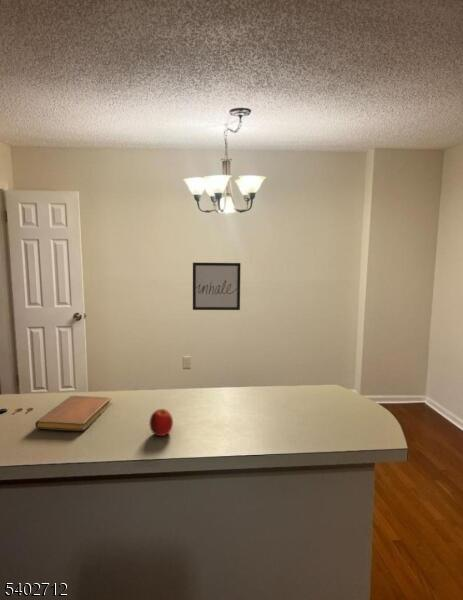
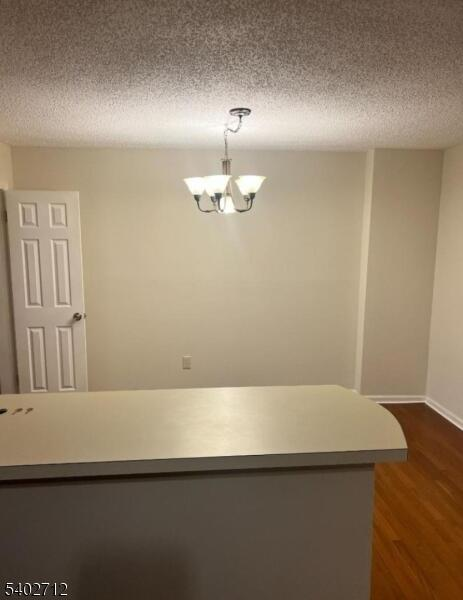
- fruit [148,408,174,437]
- notebook [34,395,112,432]
- wall art [192,262,242,311]
